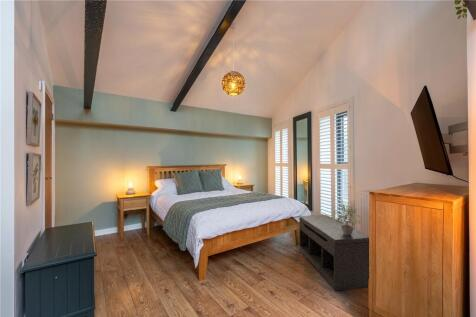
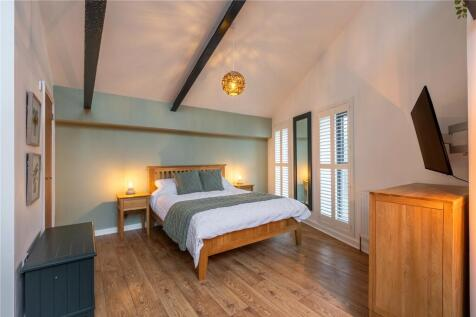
- potted plant [331,201,361,235]
- bench [298,214,370,291]
